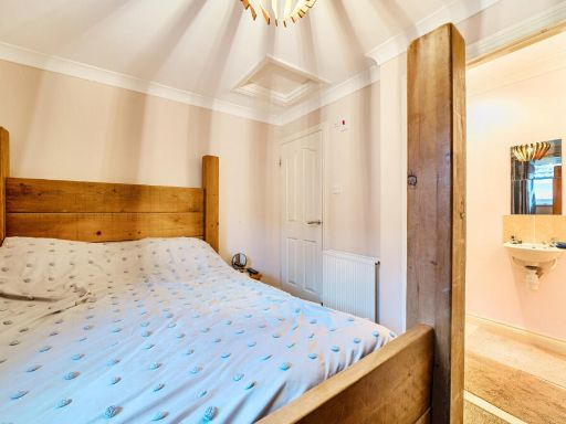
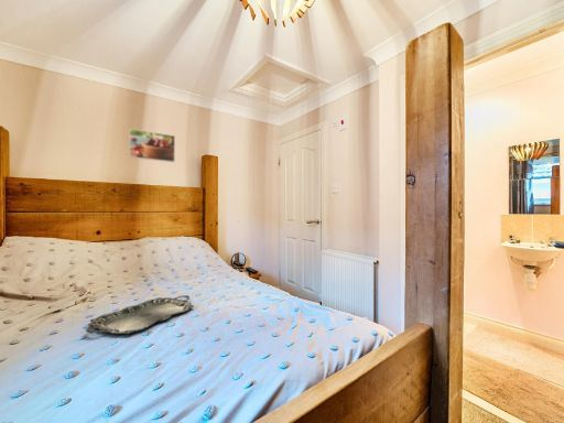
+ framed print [128,128,176,163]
+ serving tray [85,294,195,335]
